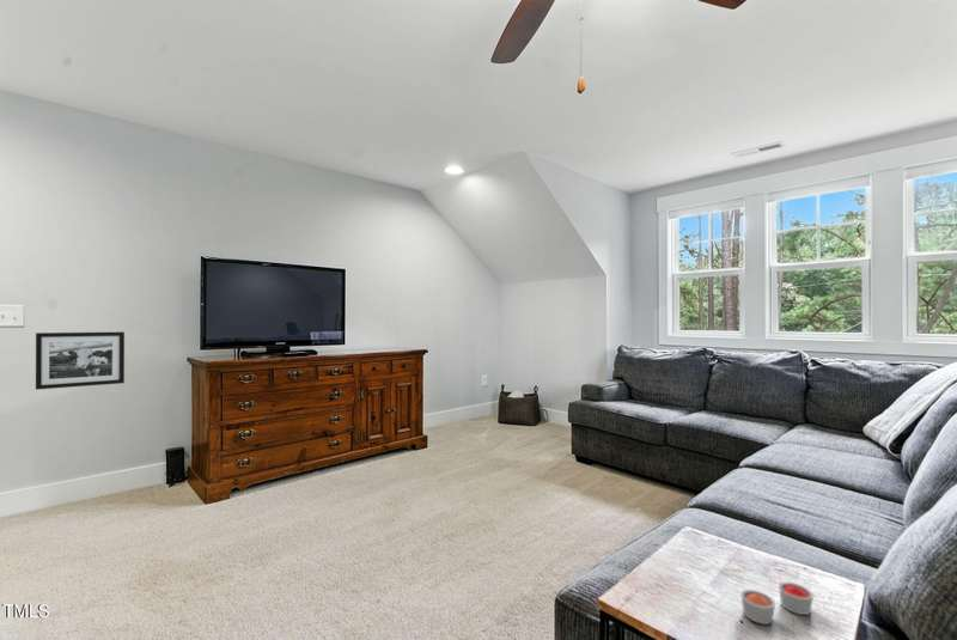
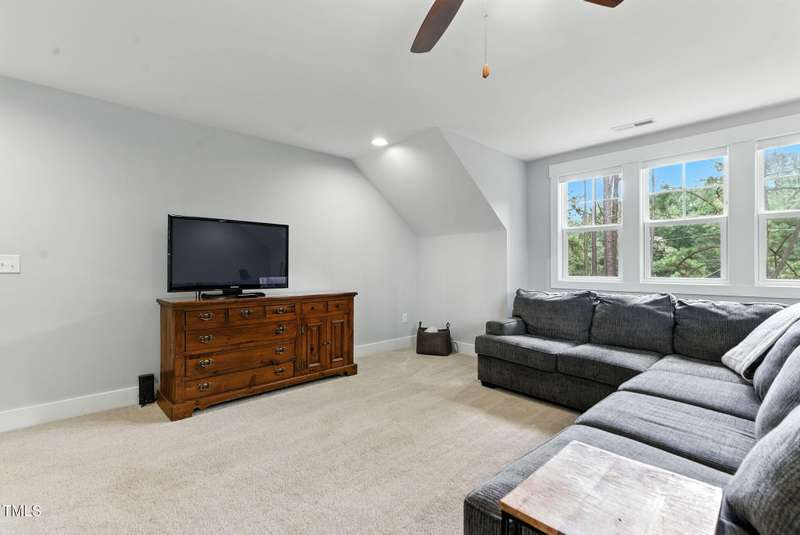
- candle [740,581,815,626]
- picture frame [35,331,126,391]
